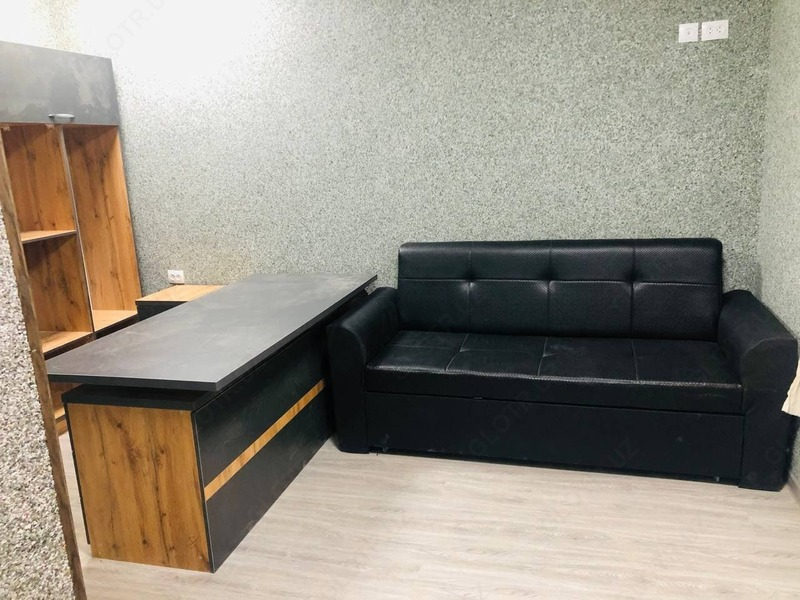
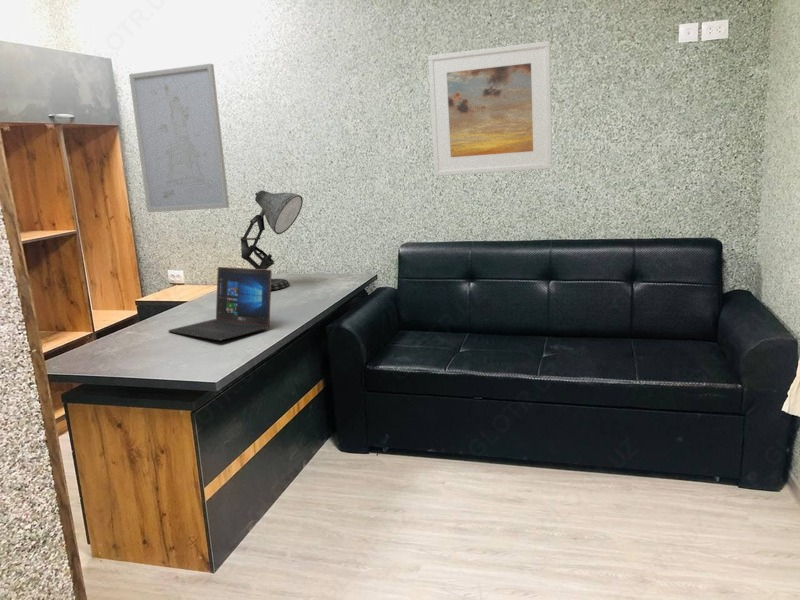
+ wall art [128,63,230,213]
+ laptop [167,266,273,341]
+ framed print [427,40,553,177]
+ desk lamp [239,189,304,291]
